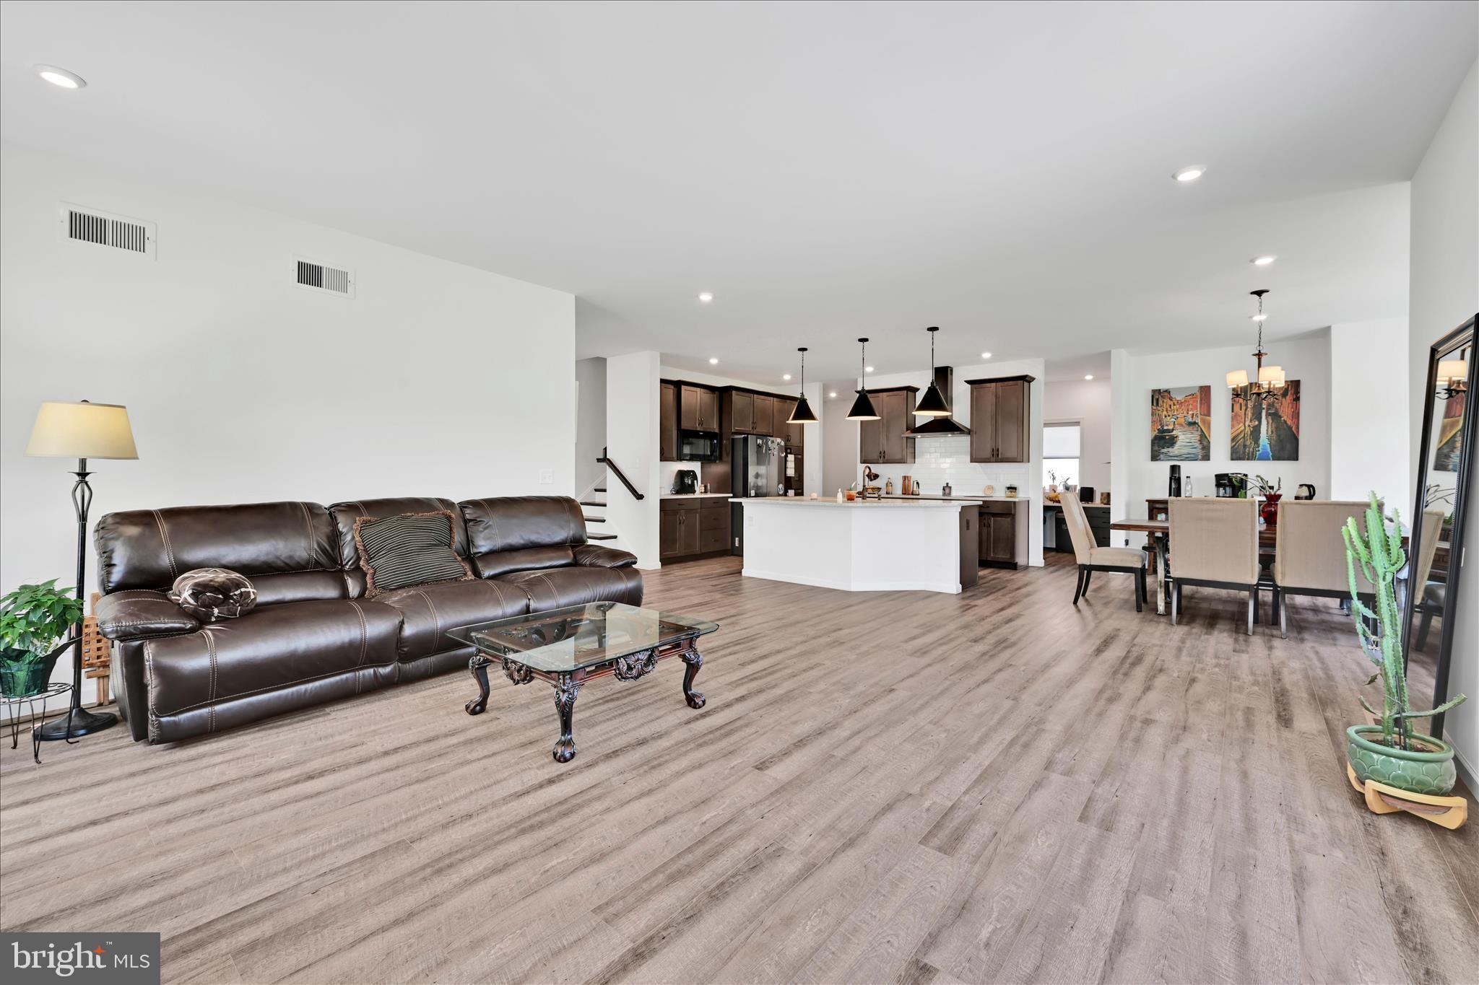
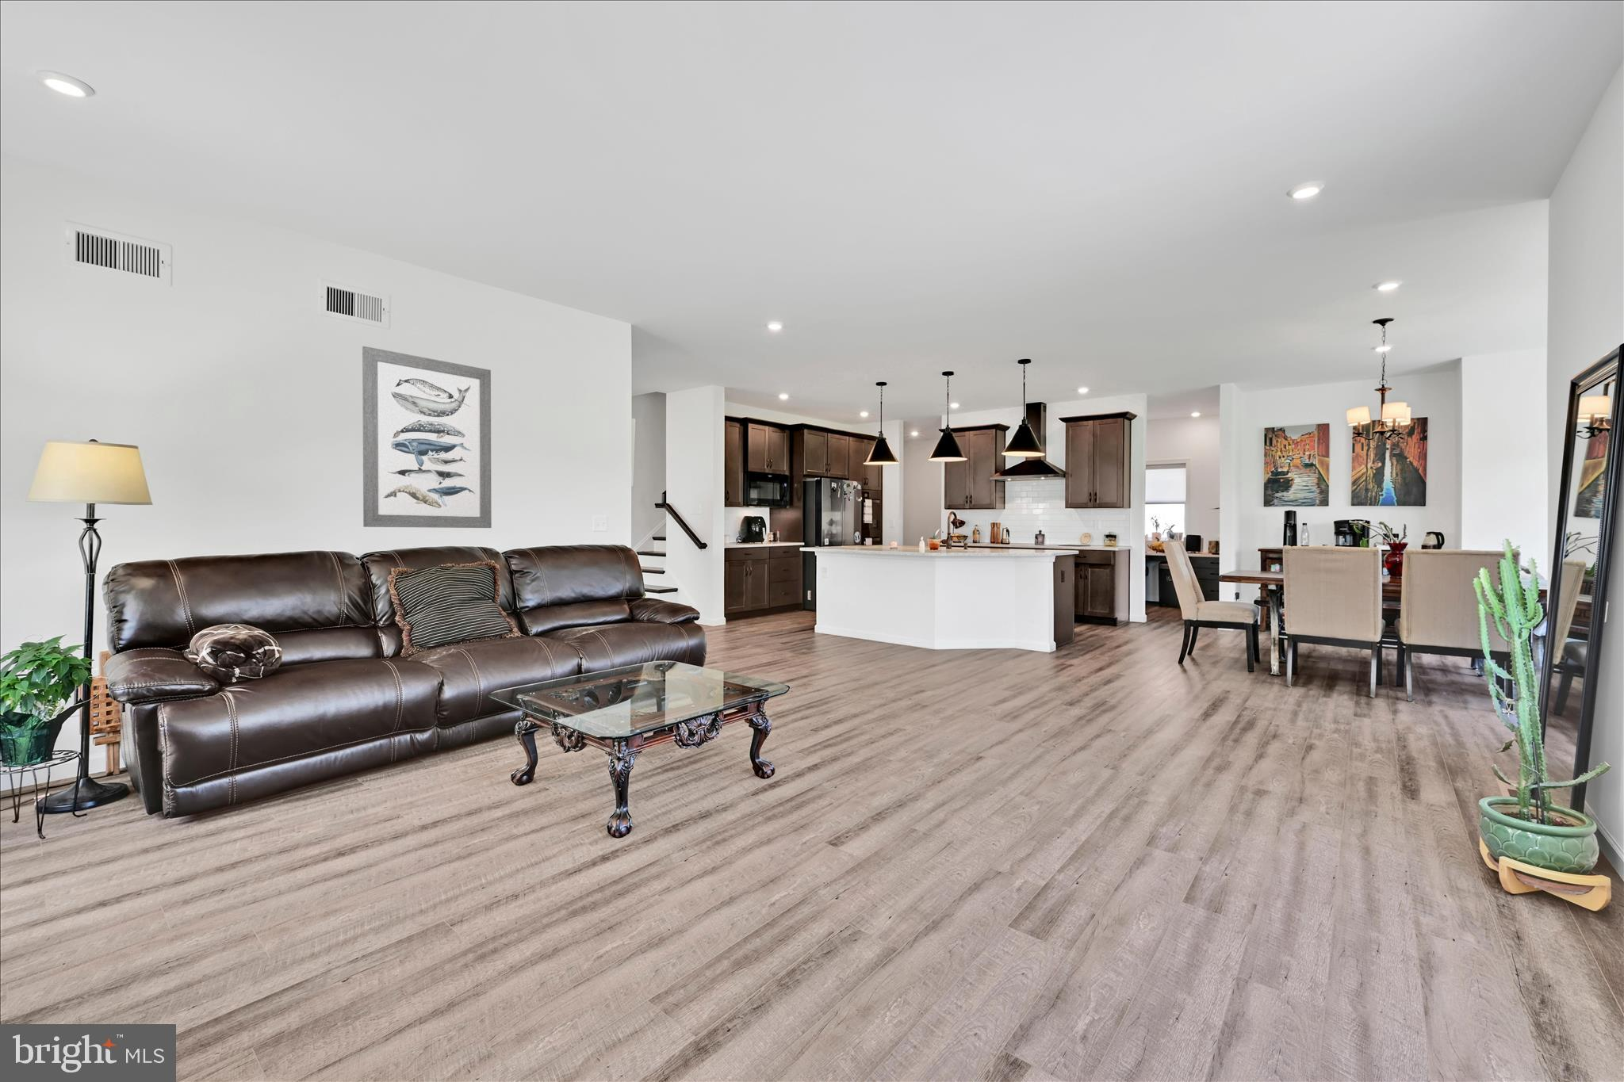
+ wall art [361,345,493,529]
